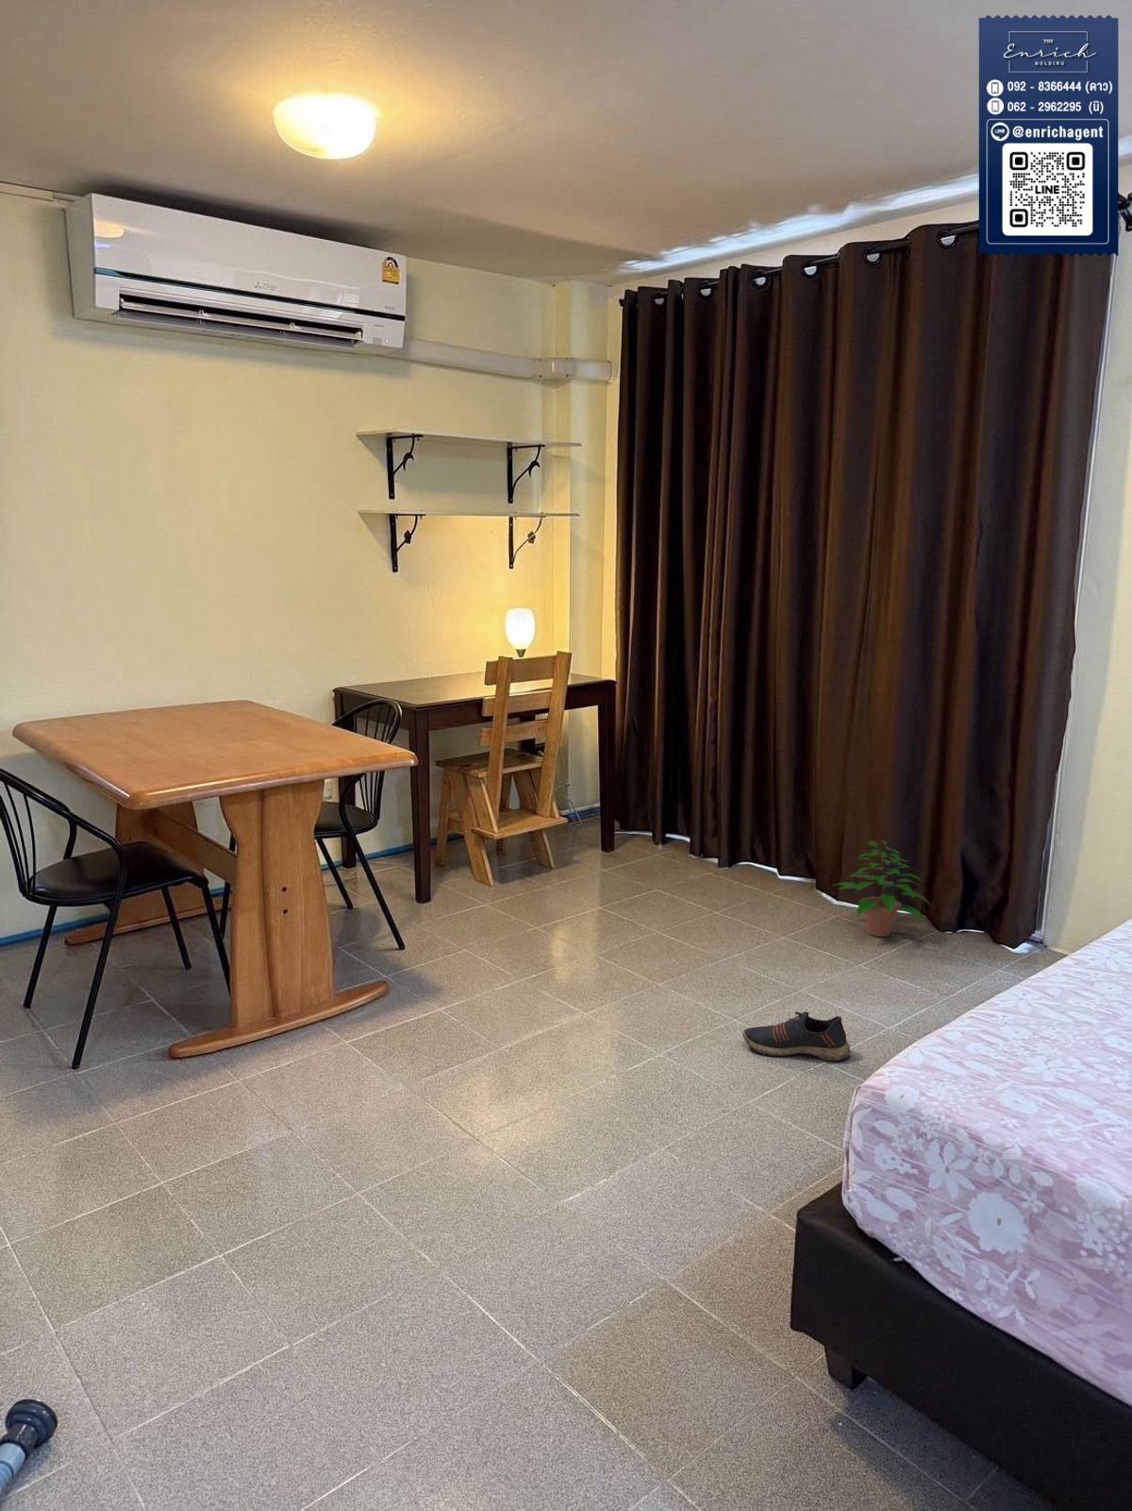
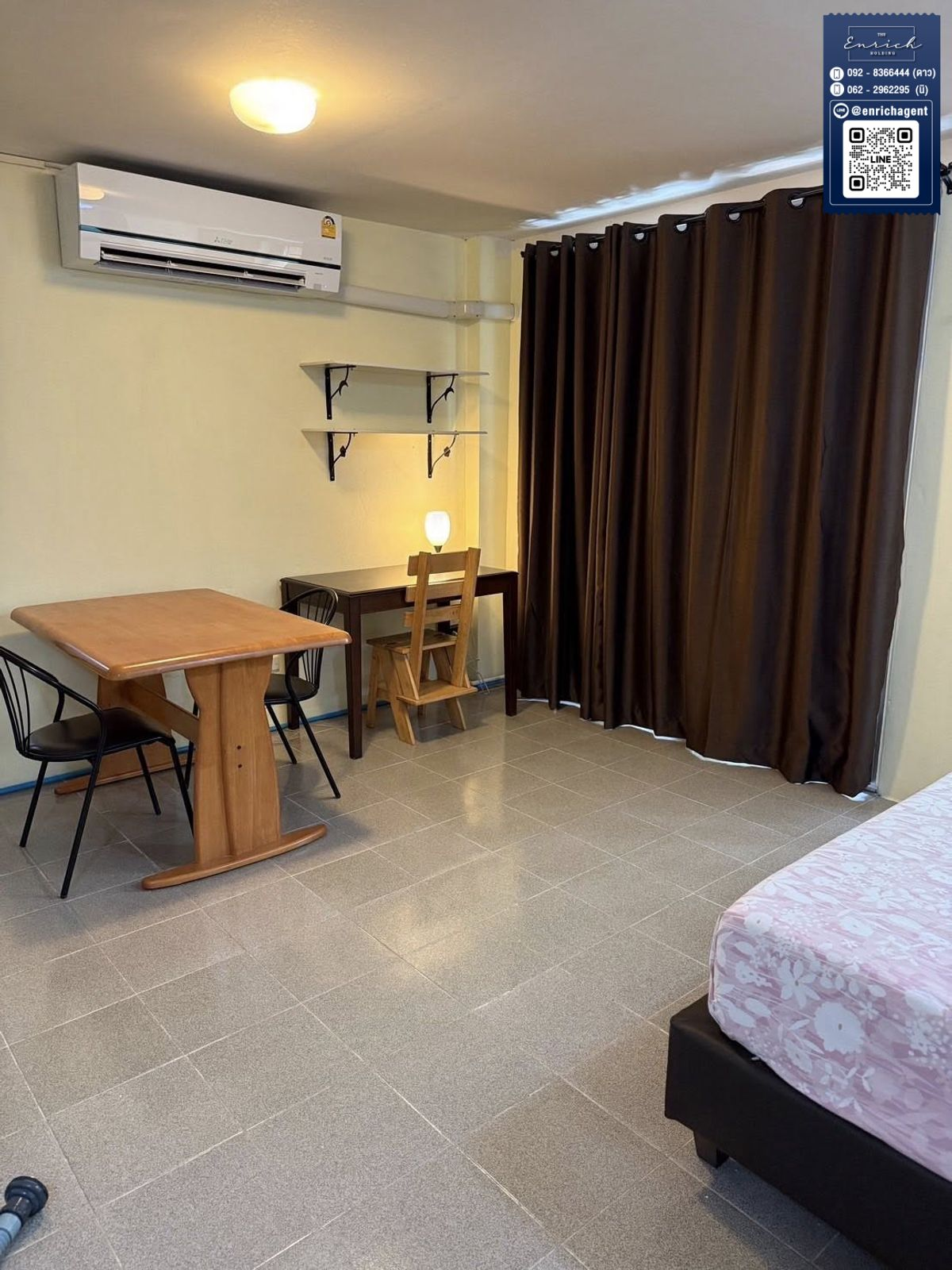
- shoe [742,1010,851,1061]
- potted plant [831,839,932,938]
